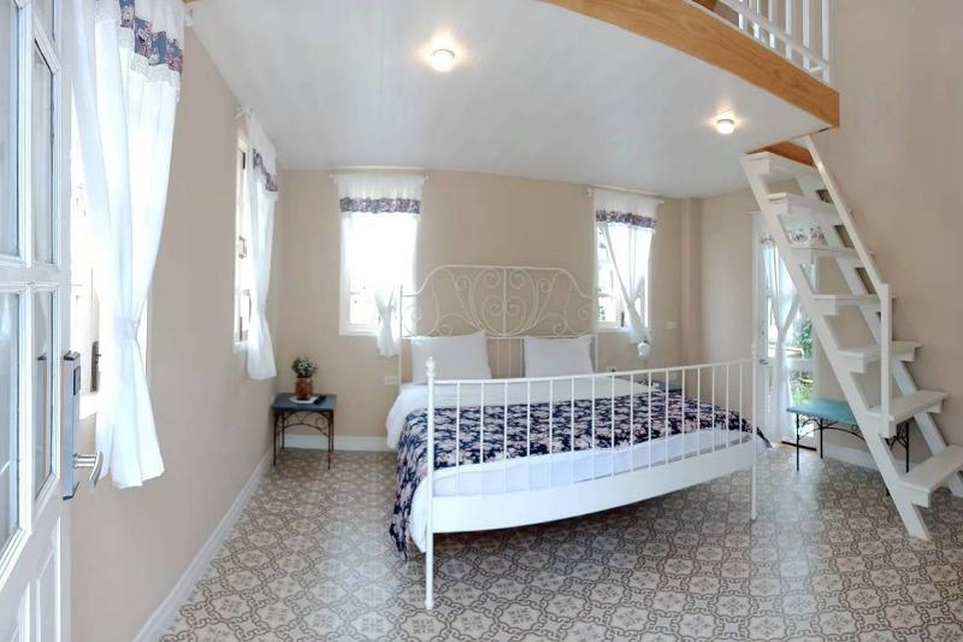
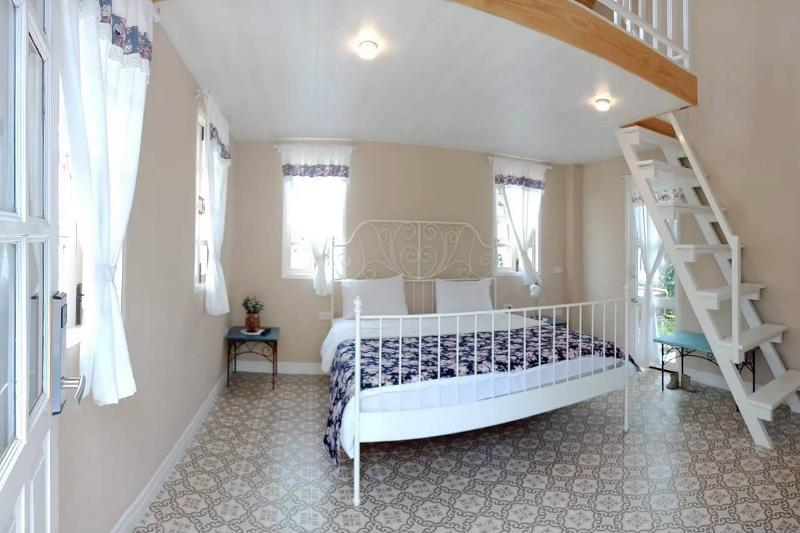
+ boots [665,372,697,393]
